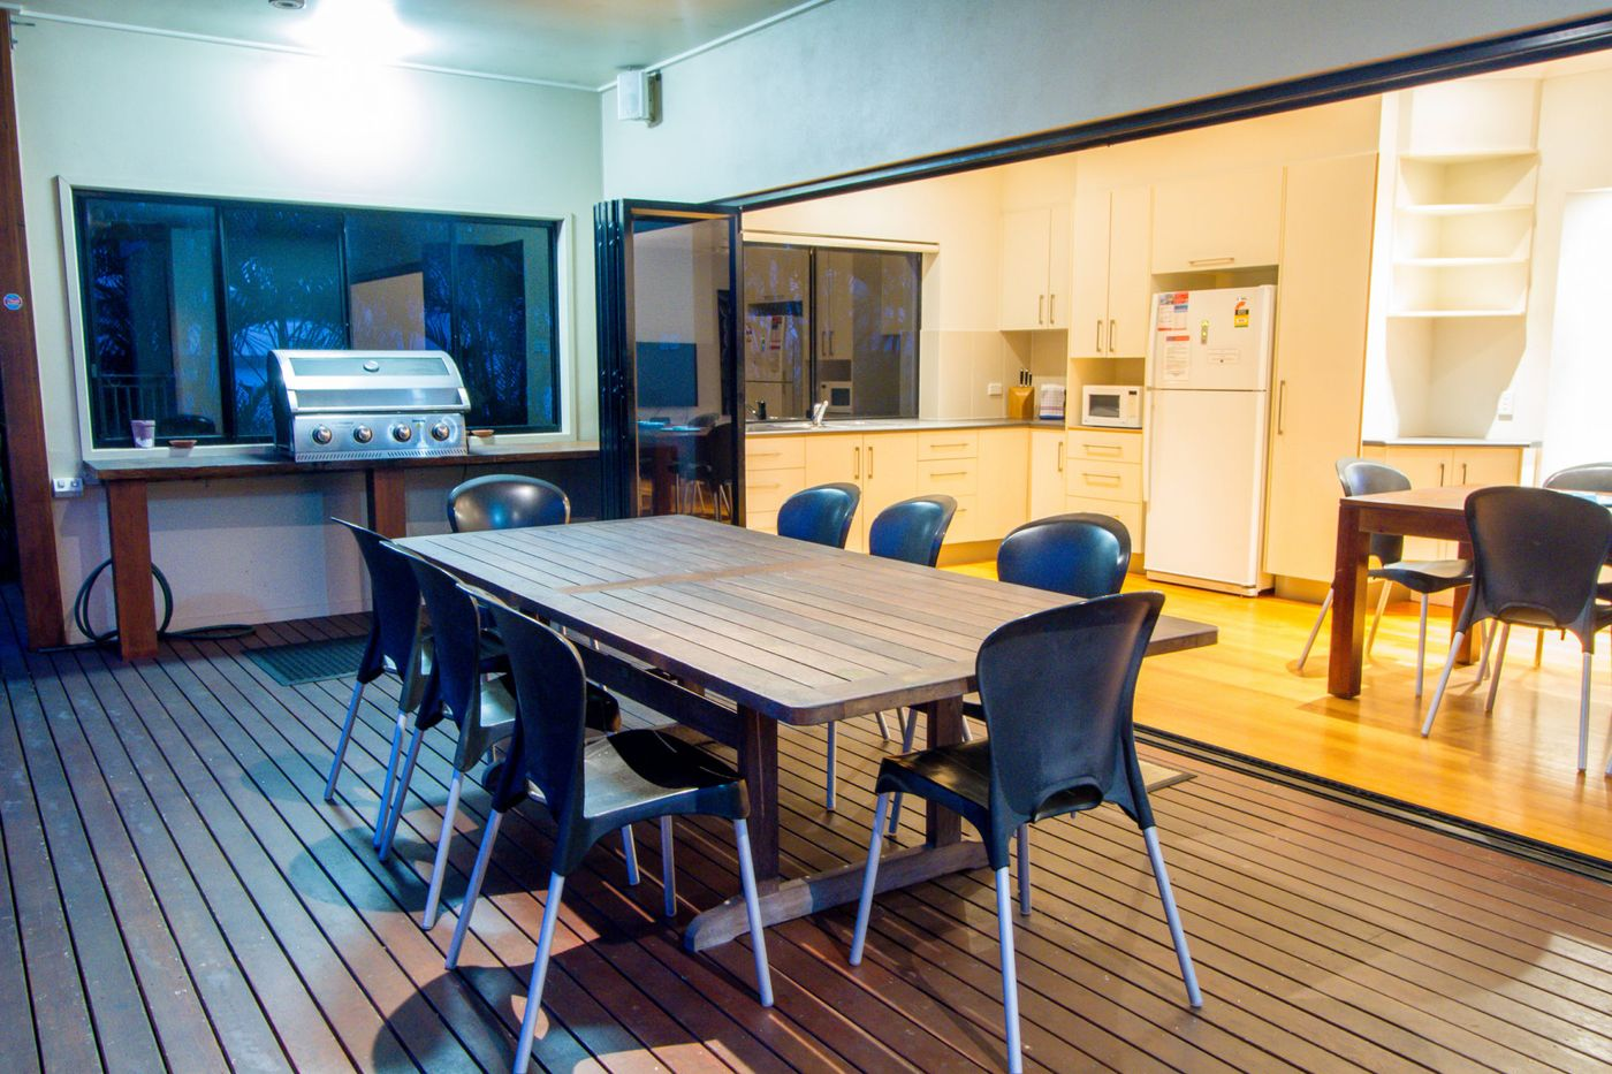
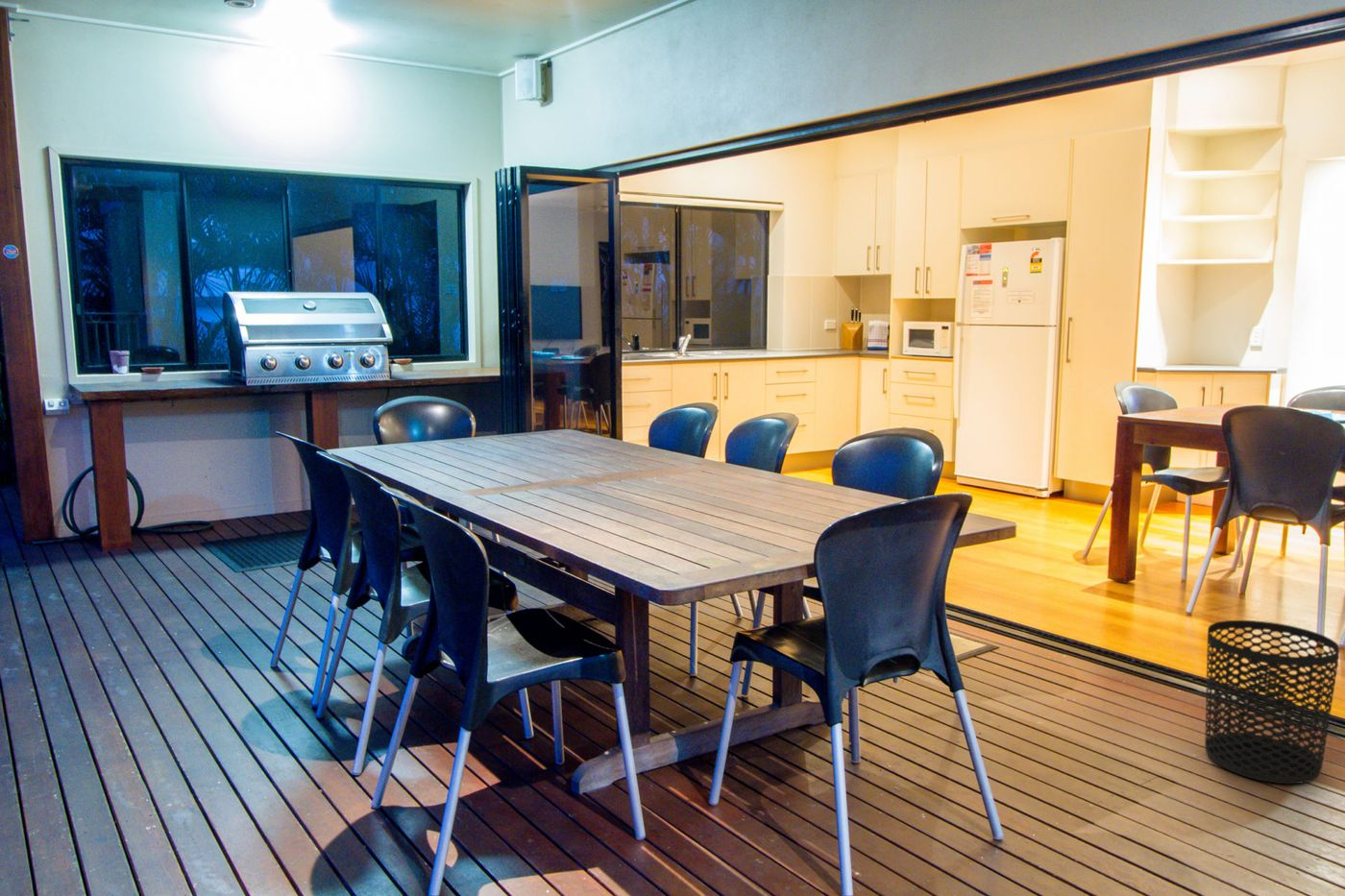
+ waste bin [1204,619,1340,785]
